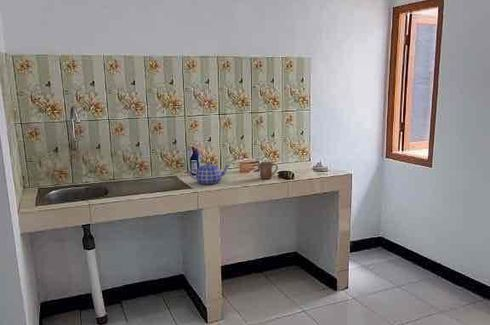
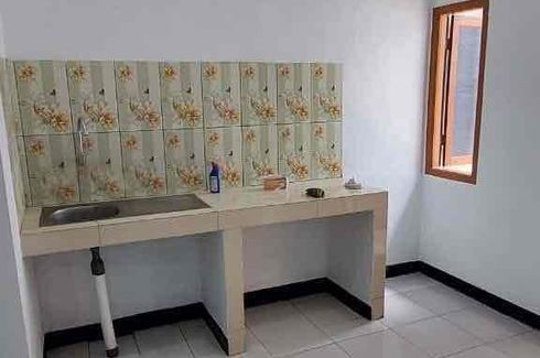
- mug [257,161,279,180]
- teapot [188,161,231,185]
